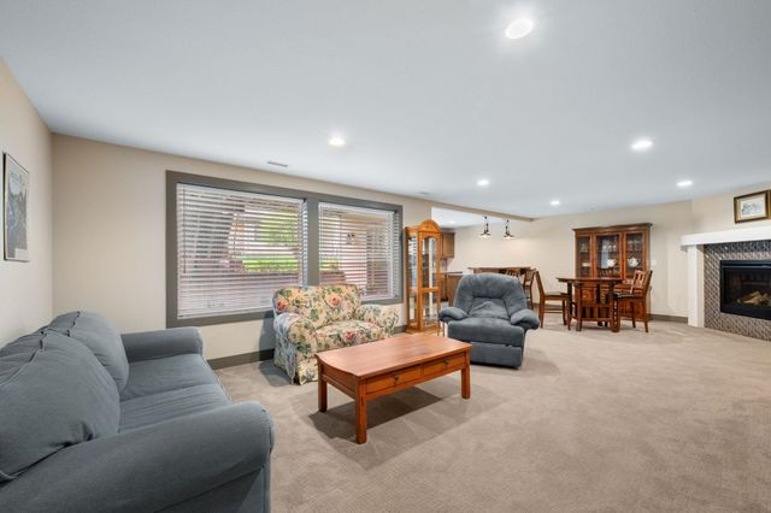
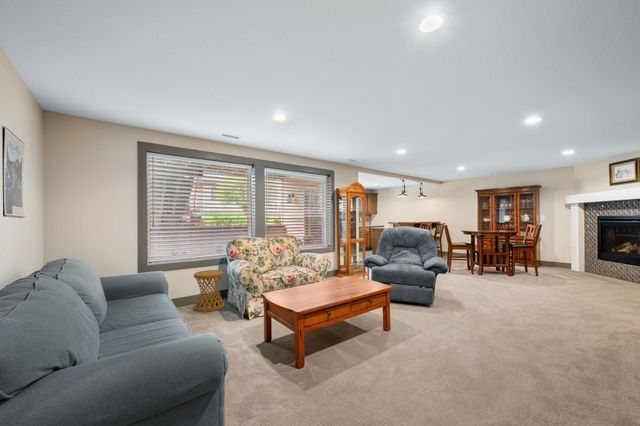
+ side table [193,269,225,313]
